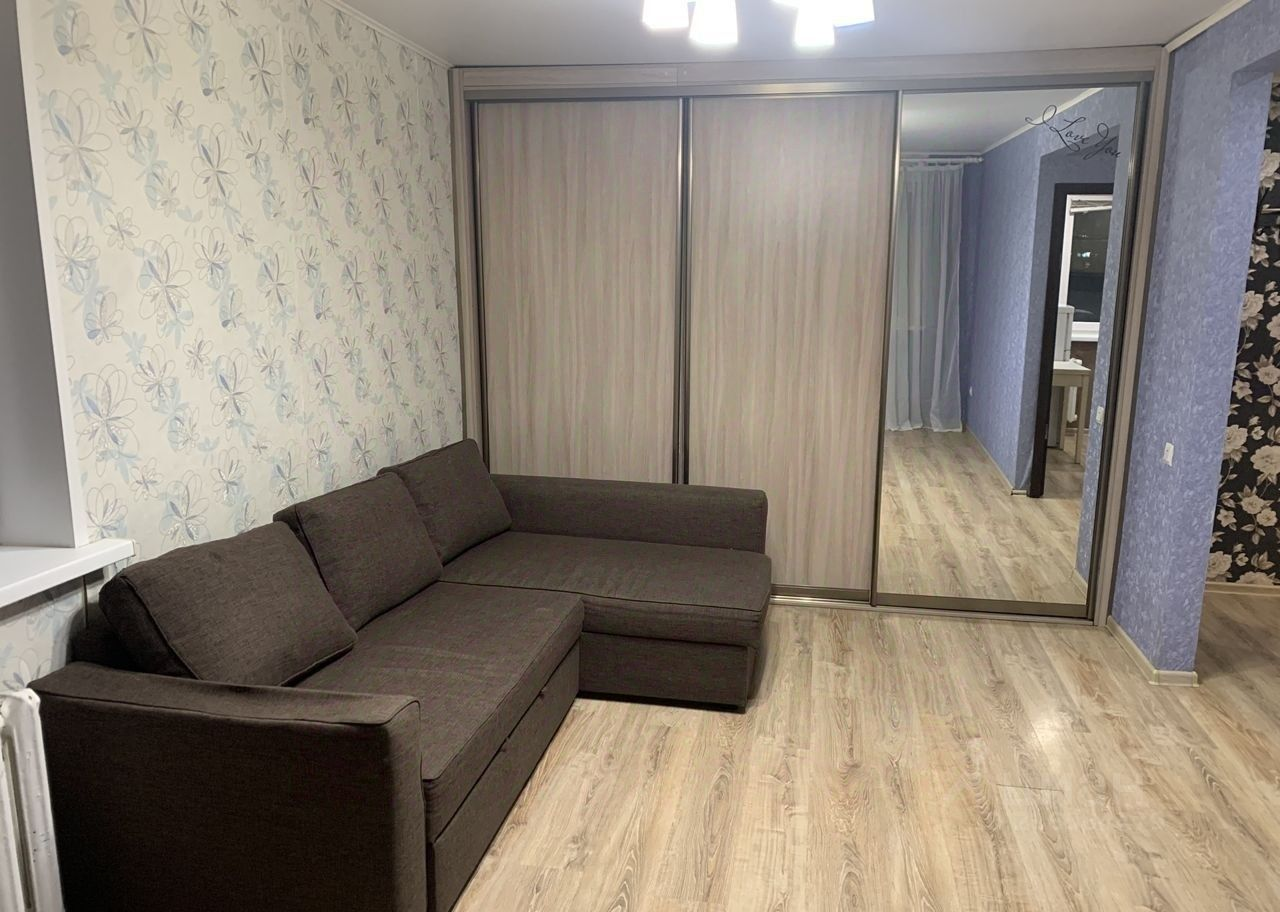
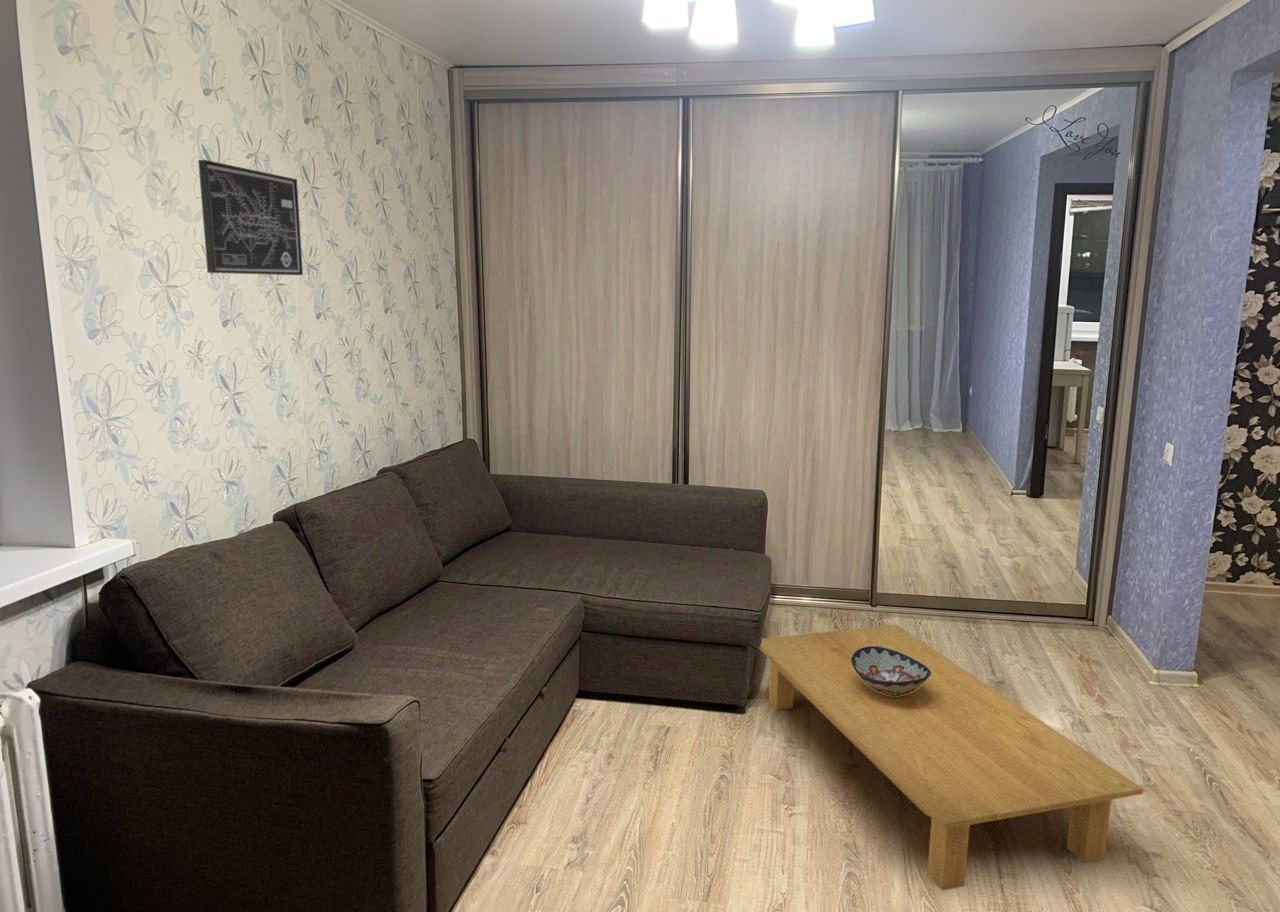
+ coffee table [758,623,1145,892]
+ decorative bowl [851,646,932,696]
+ wall art [197,159,304,276]
